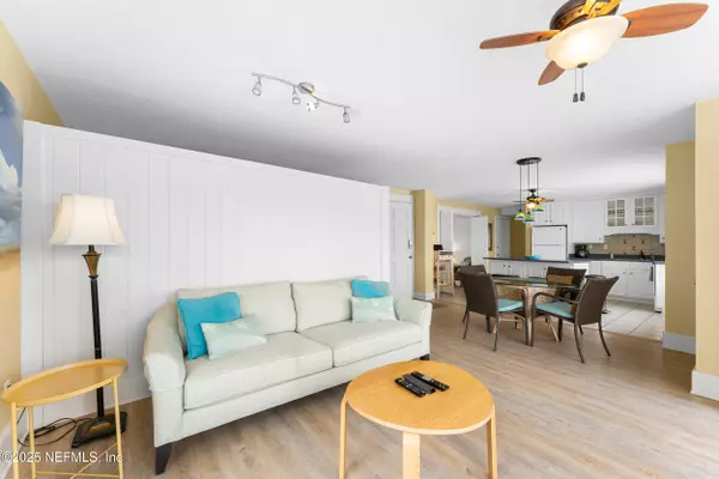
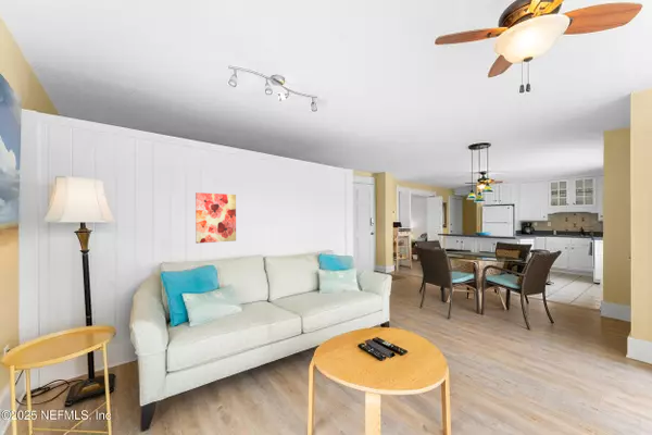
+ wall art [195,191,237,245]
